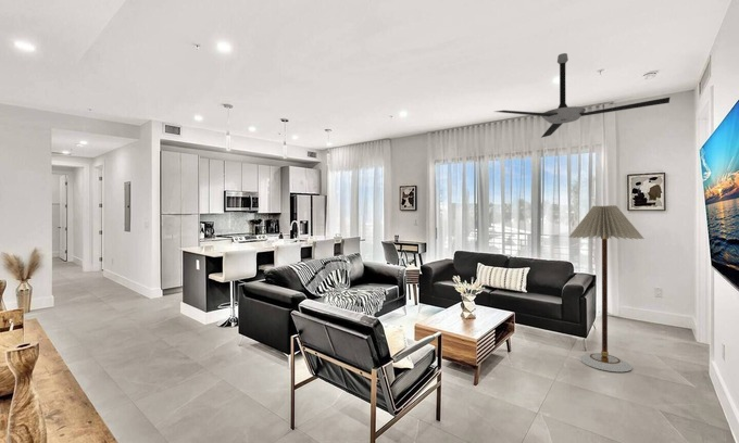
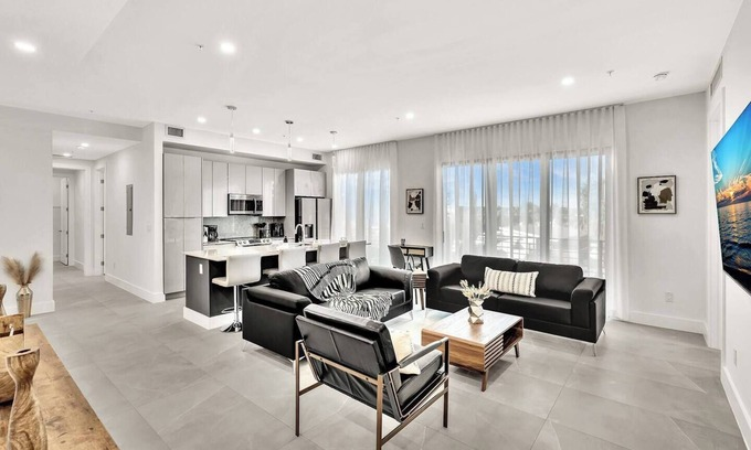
- floor lamp [567,204,644,372]
- ceiling fan [494,52,672,139]
